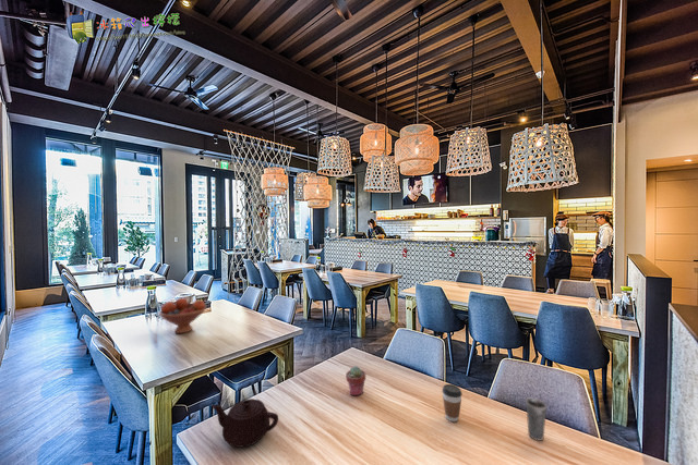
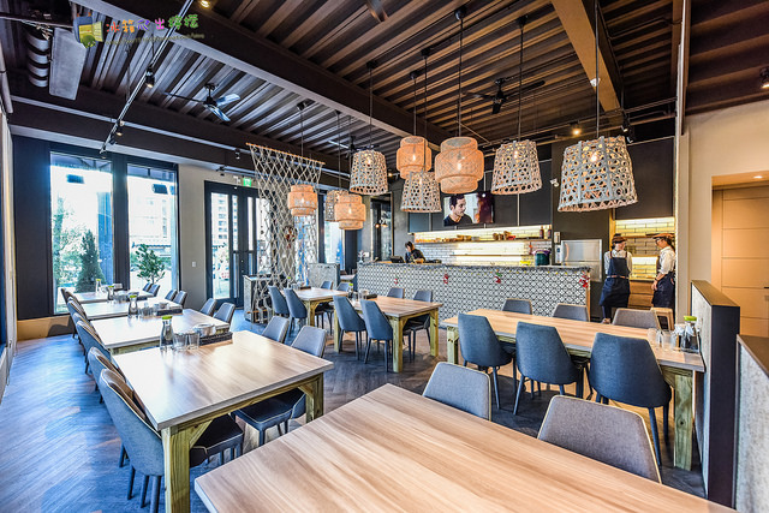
- fruit bowl [157,297,207,334]
- coffee cup [441,383,464,423]
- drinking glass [525,397,547,442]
- potted succulent [345,365,366,396]
- teapot [210,397,279,449]
